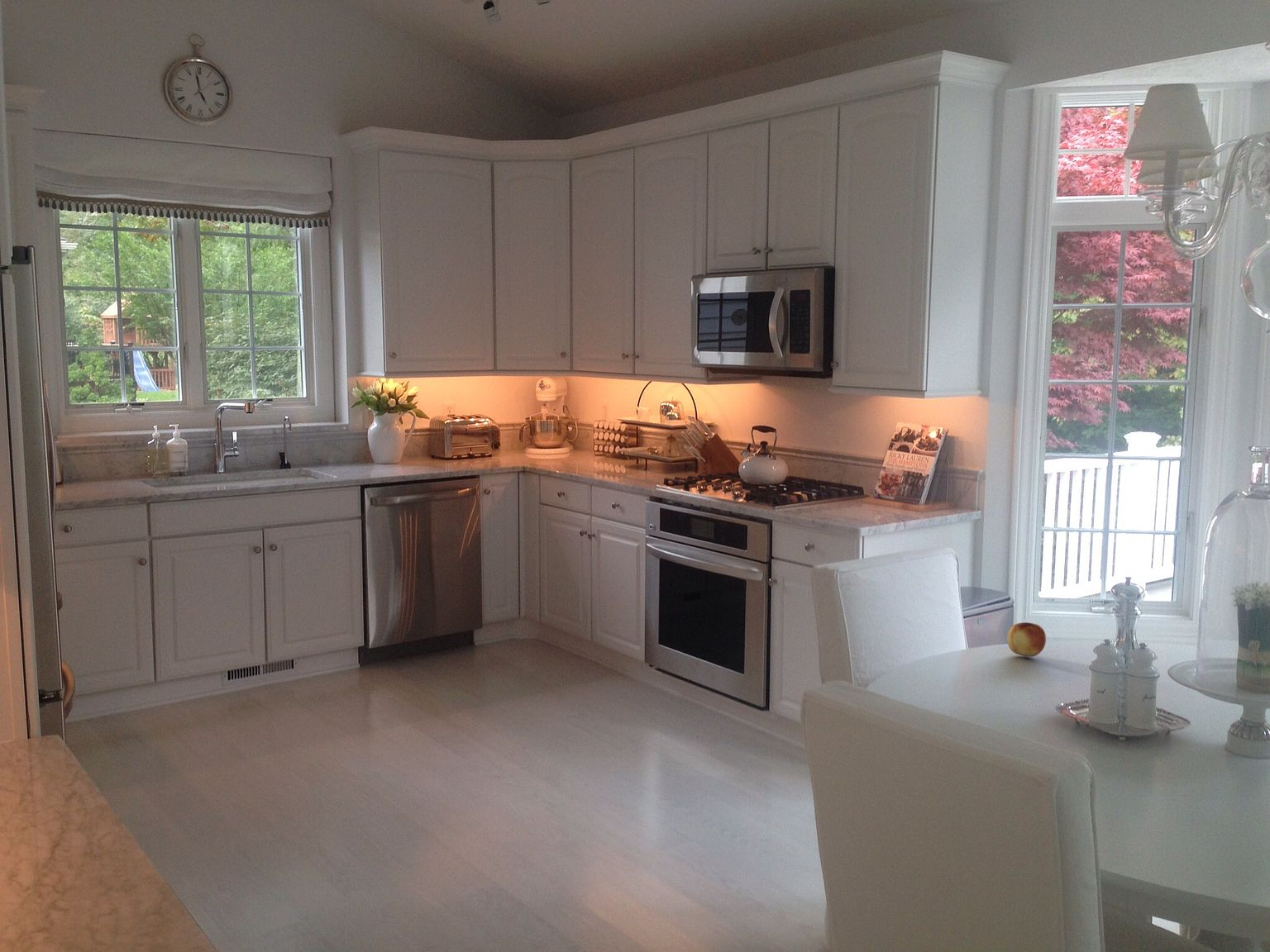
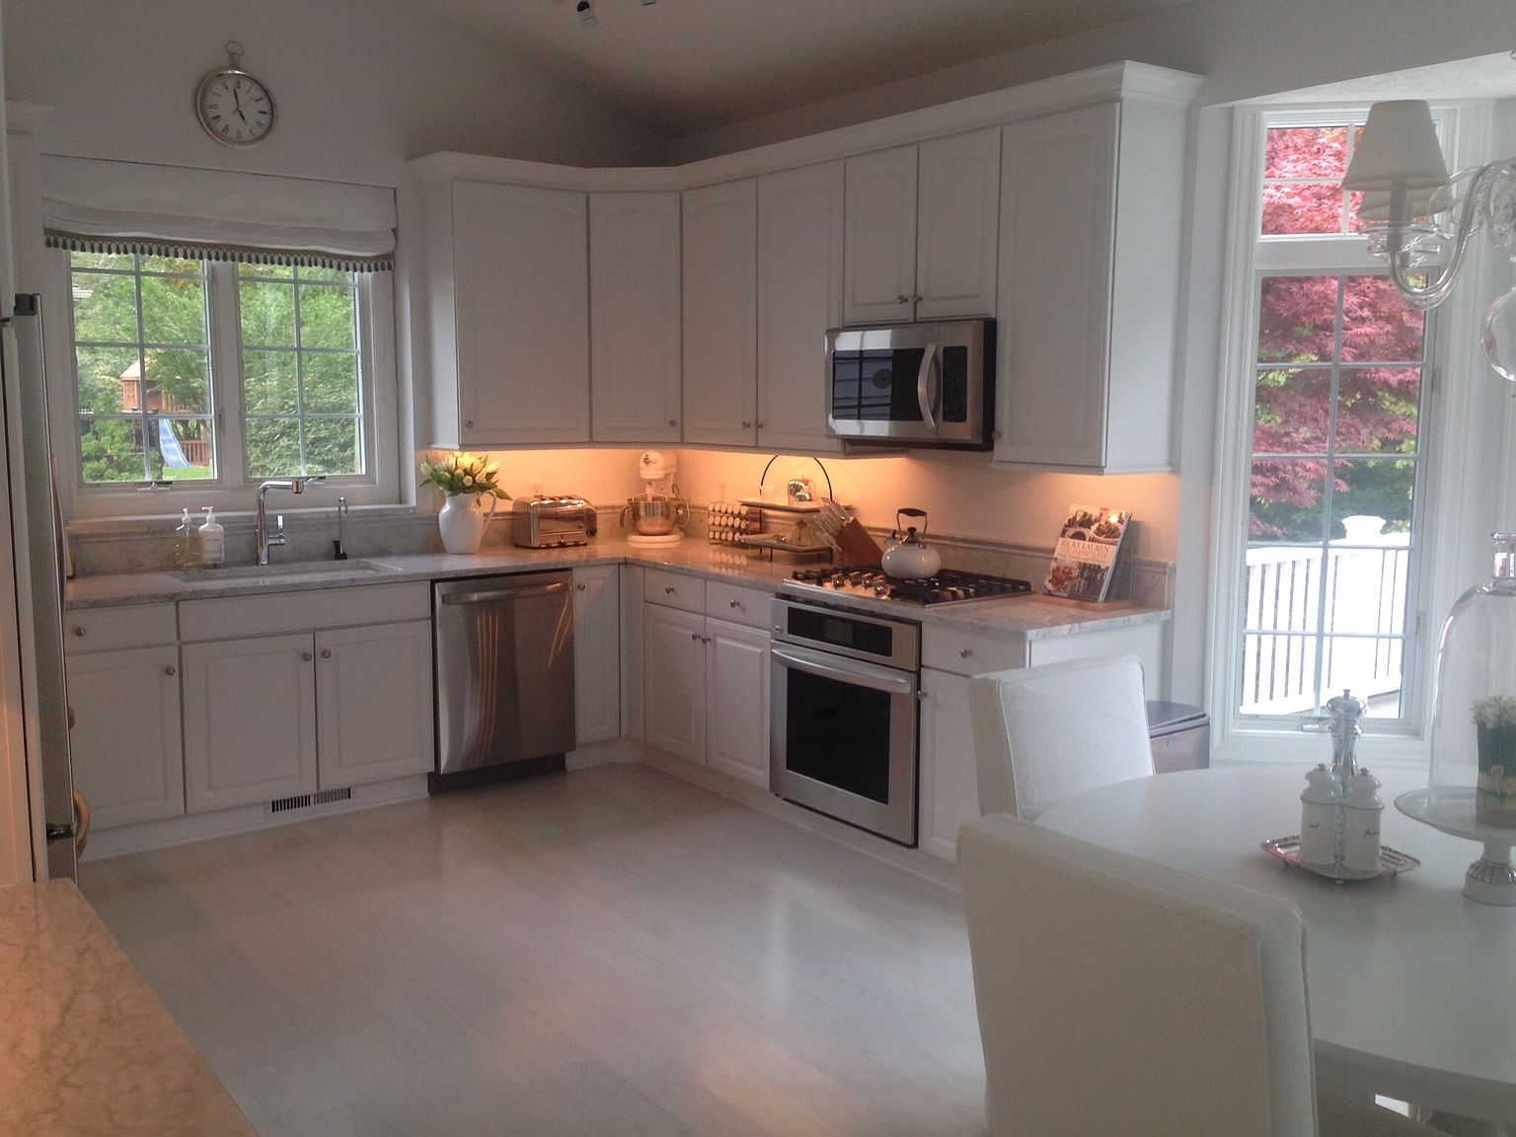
- fruit [1006,621,1047,658]
